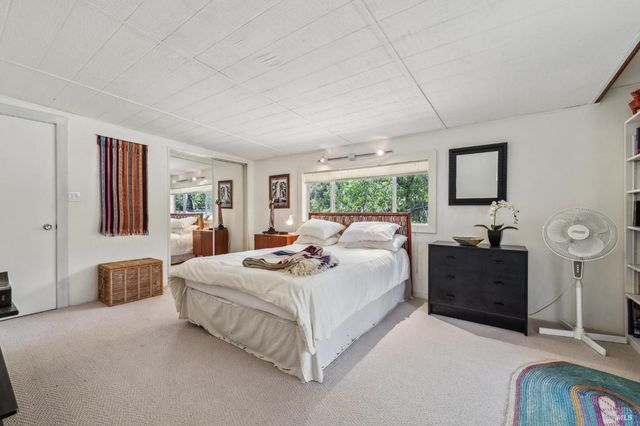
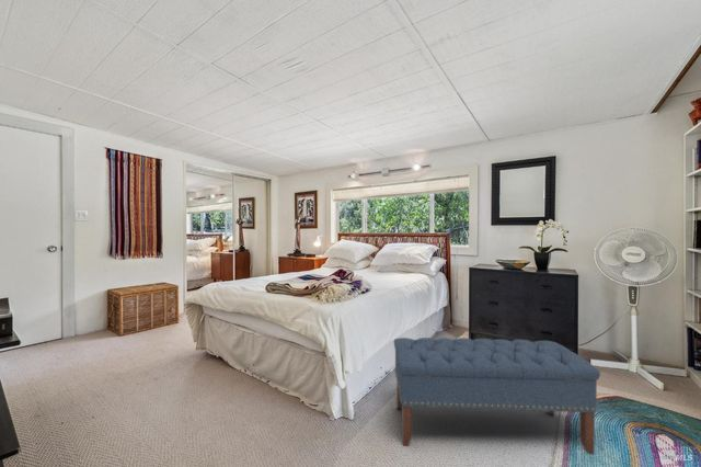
+ bench [393,337,601,455]
